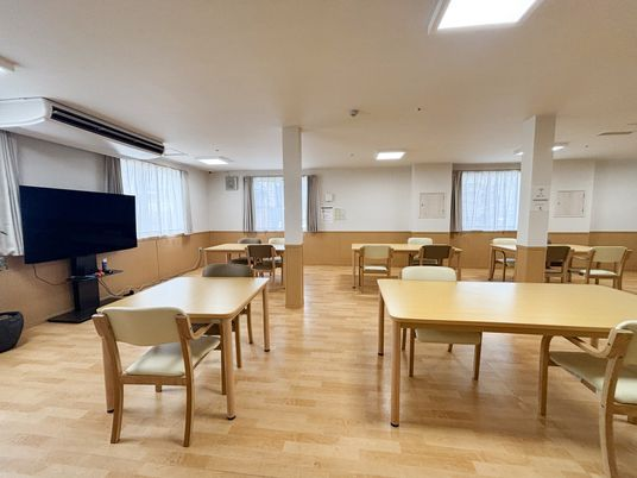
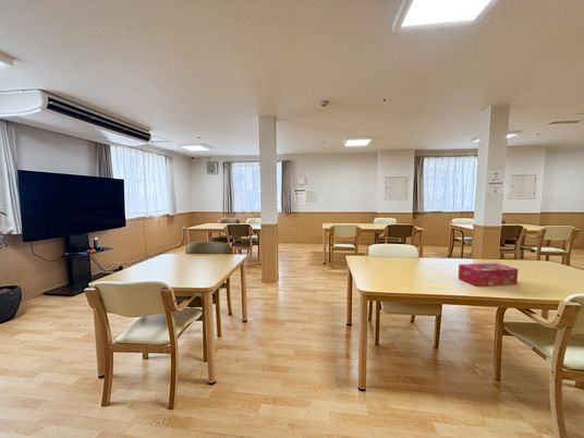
+ tissue box [458,261,519,288]
